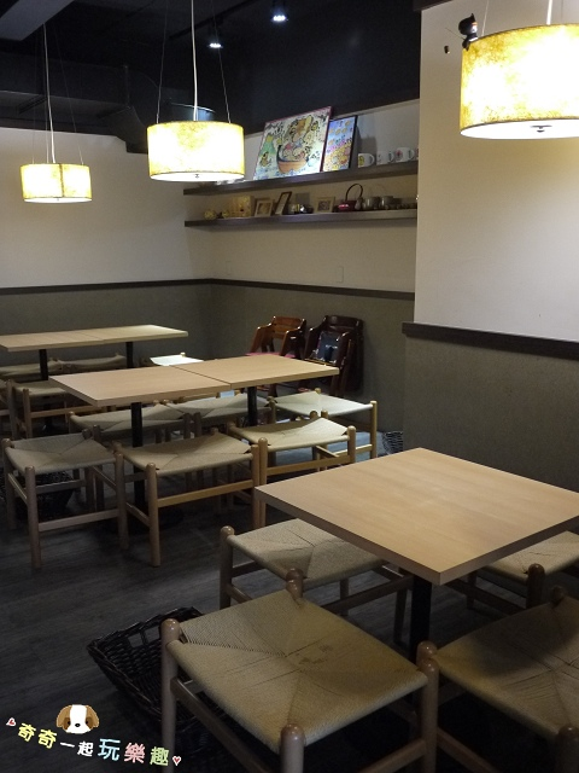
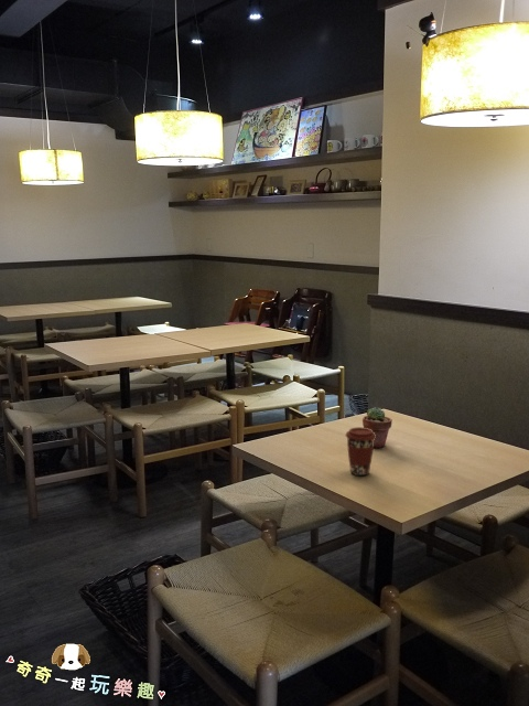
+ potted succulent [361,406,393,449]
+ coffee cup [345,426,376,477]
